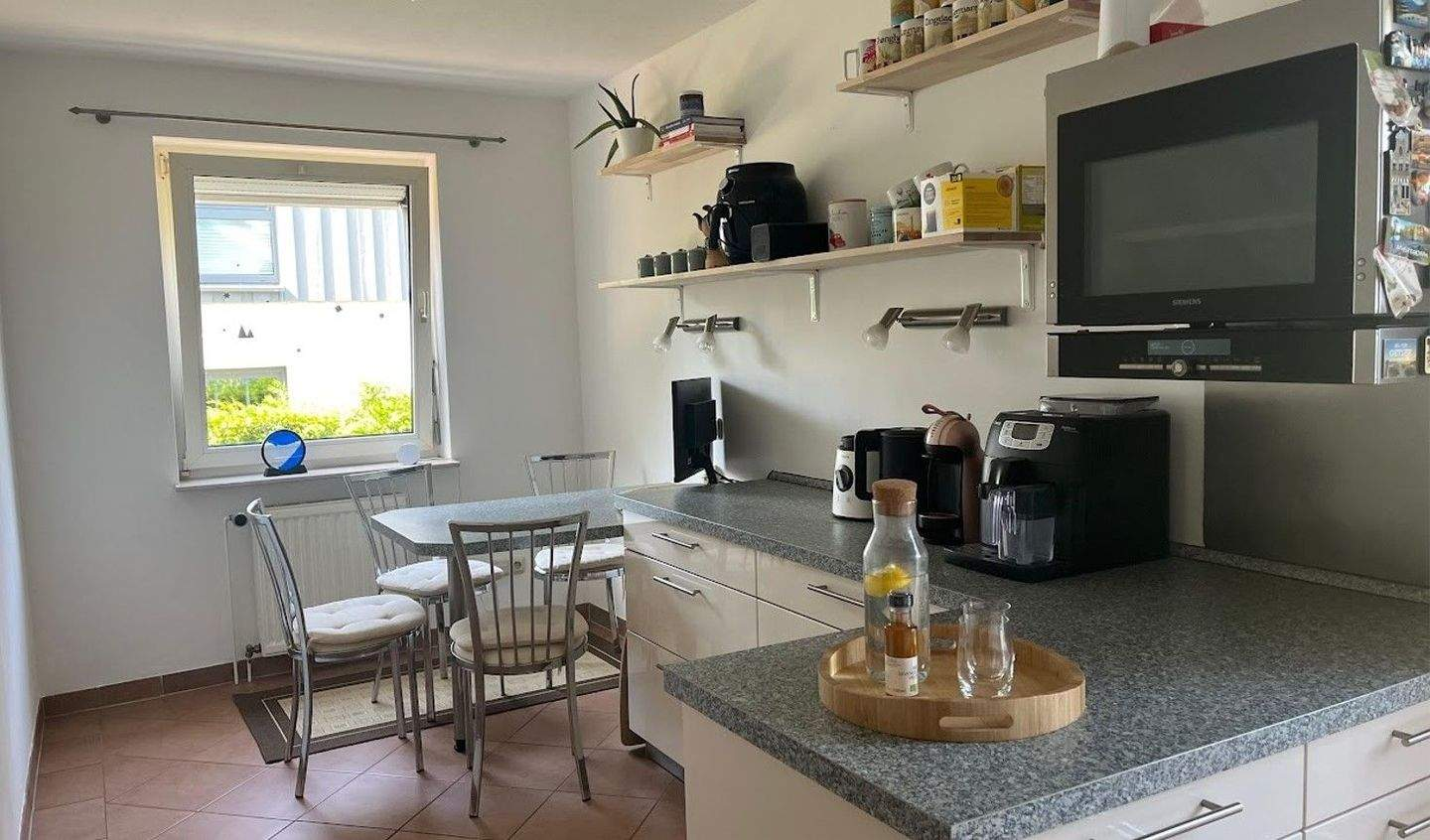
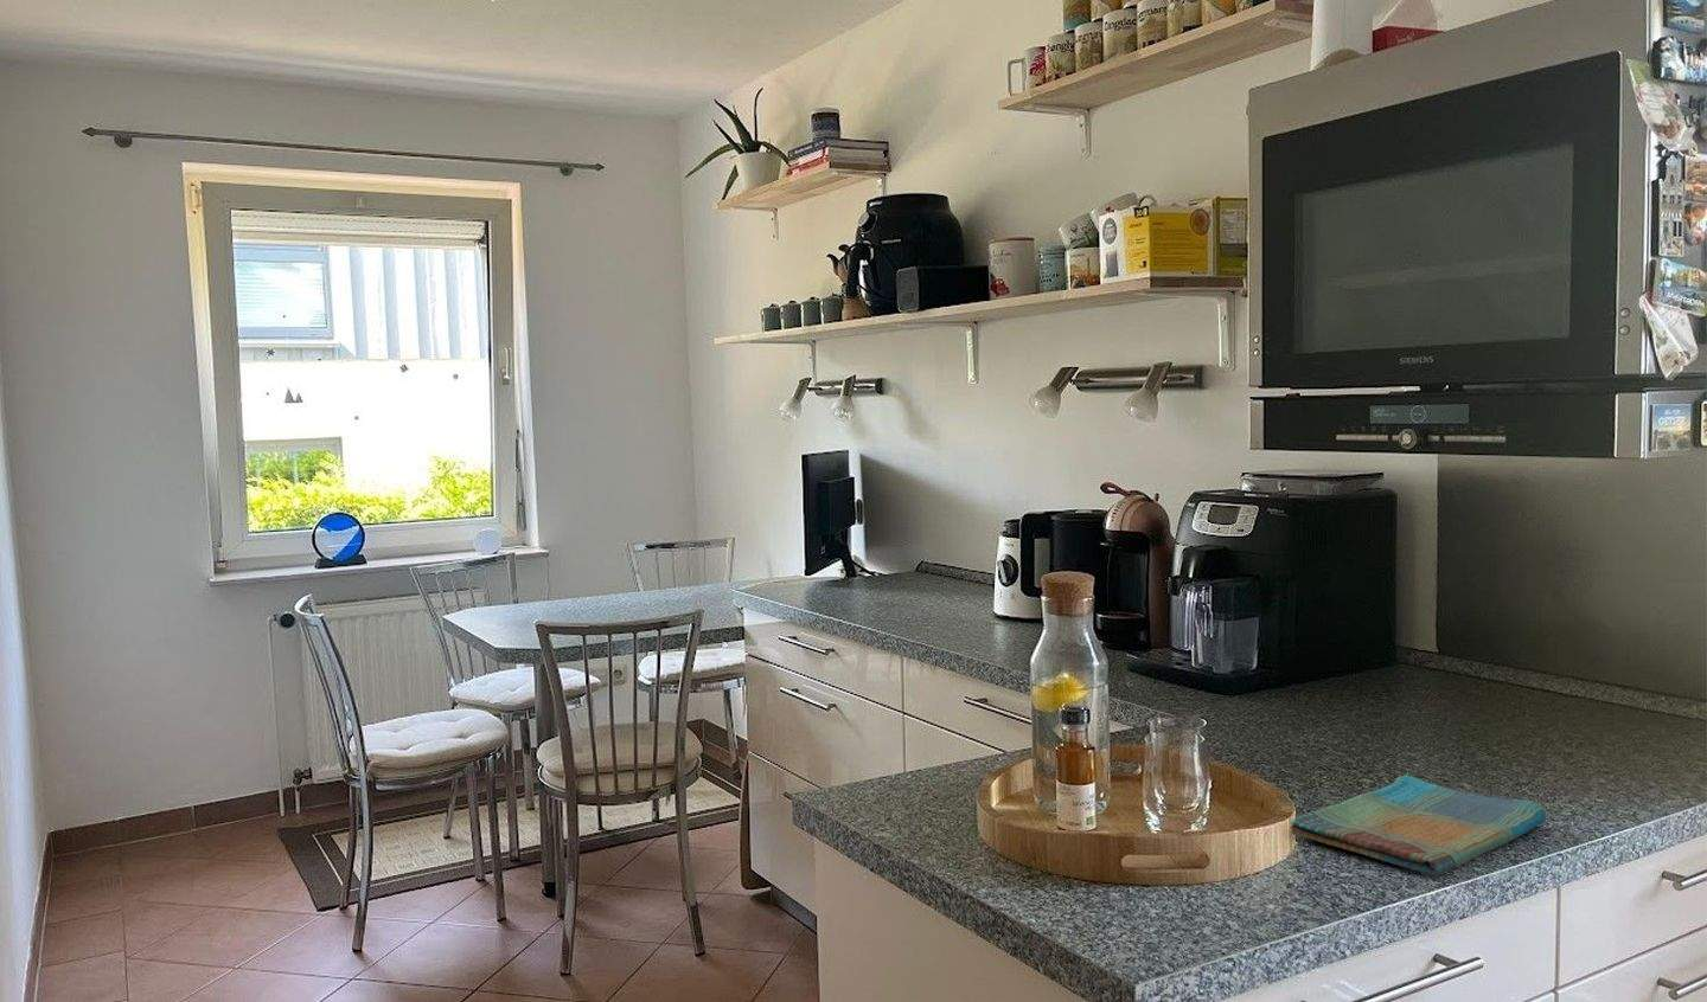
+ dish towel [1289,773,1547,877]
